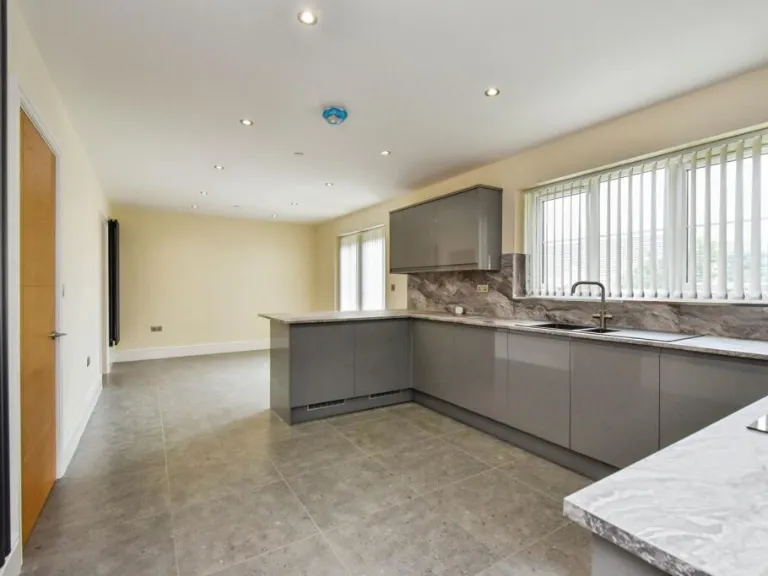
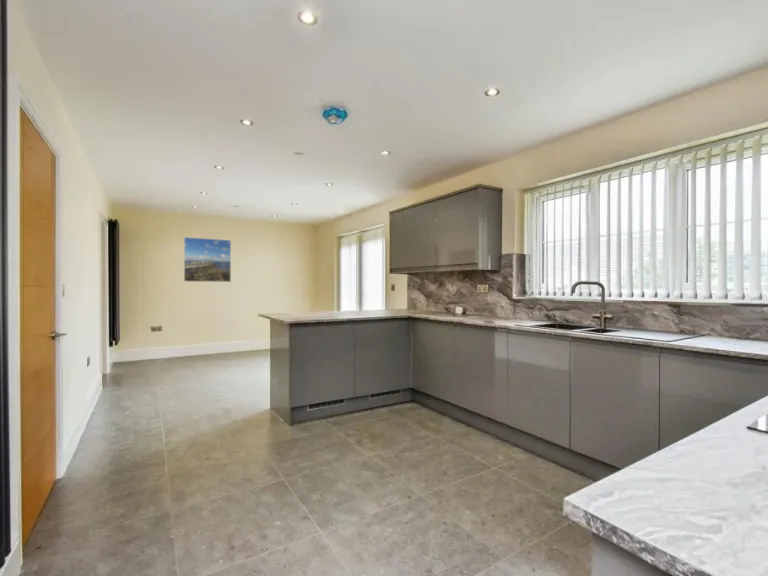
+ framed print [183,236,232,283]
